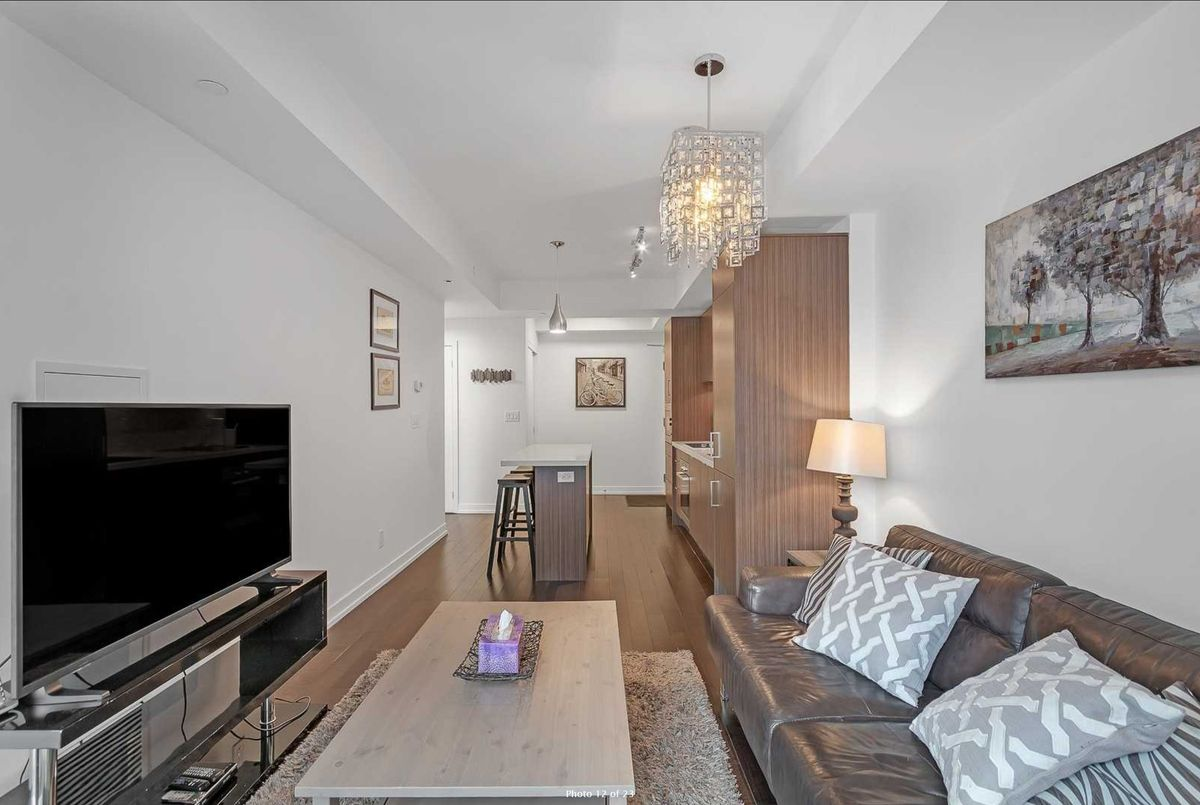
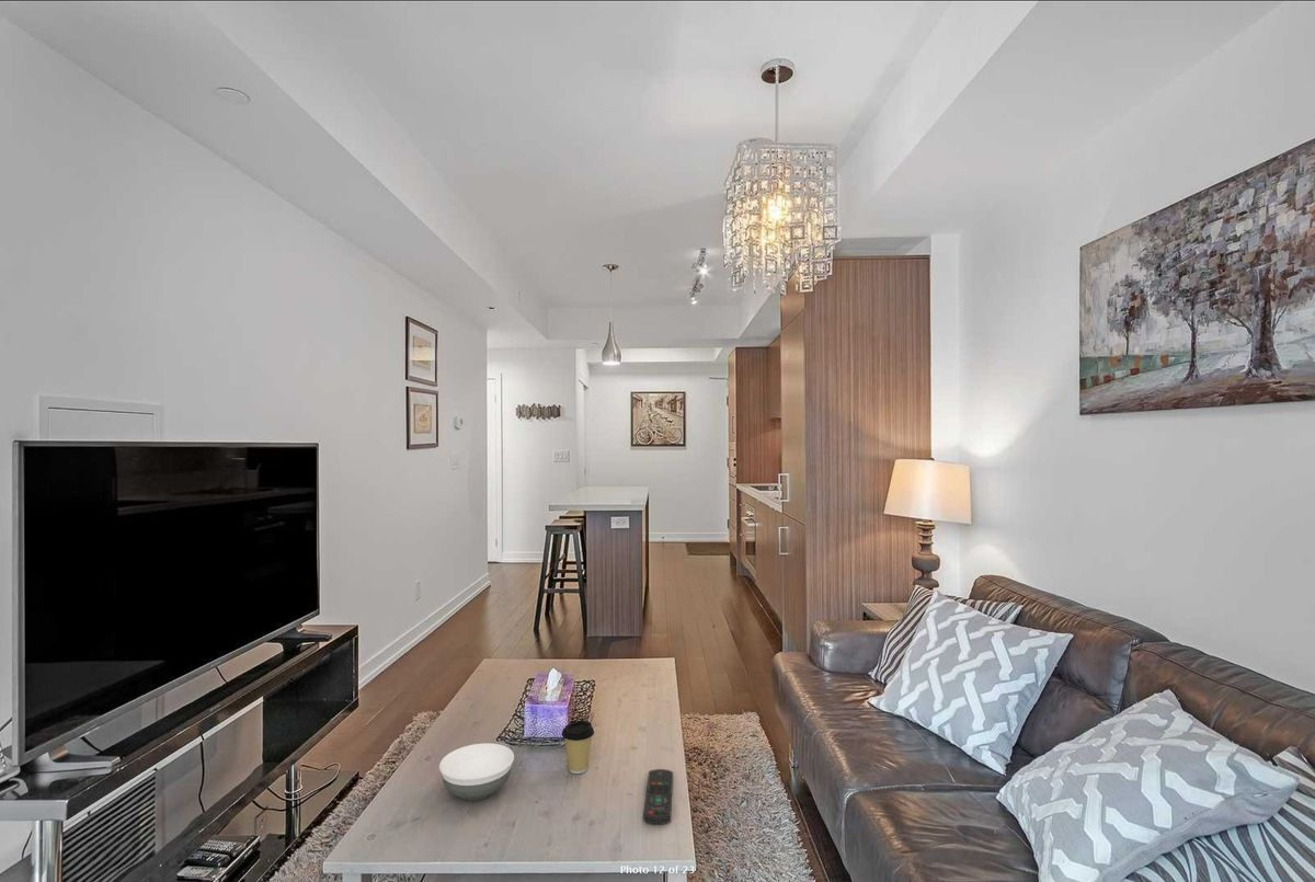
+ coffee cup [561,719,595,775]
+ remote control [642,768,674,825]
+ bowl [438,742,515,802]
